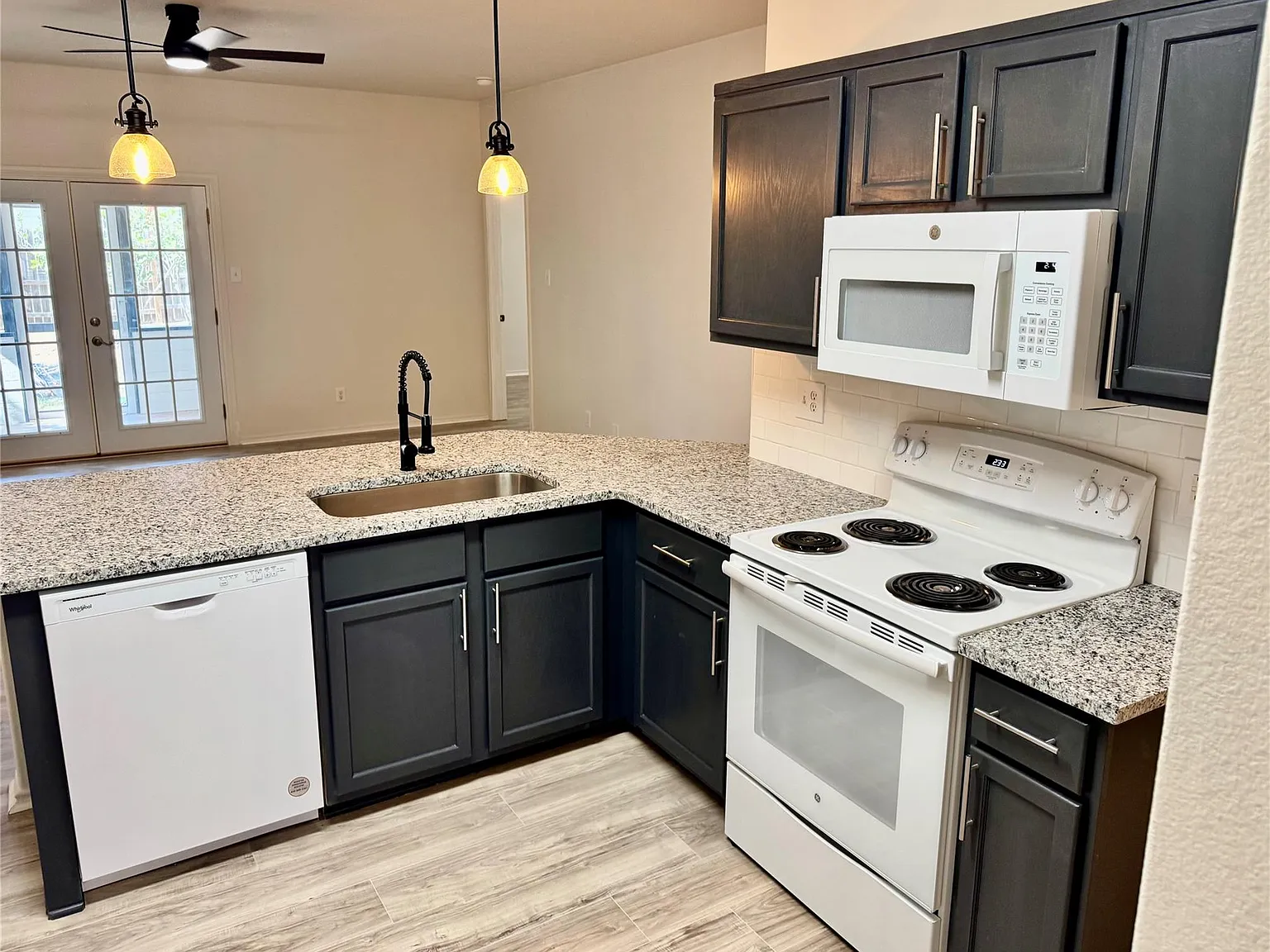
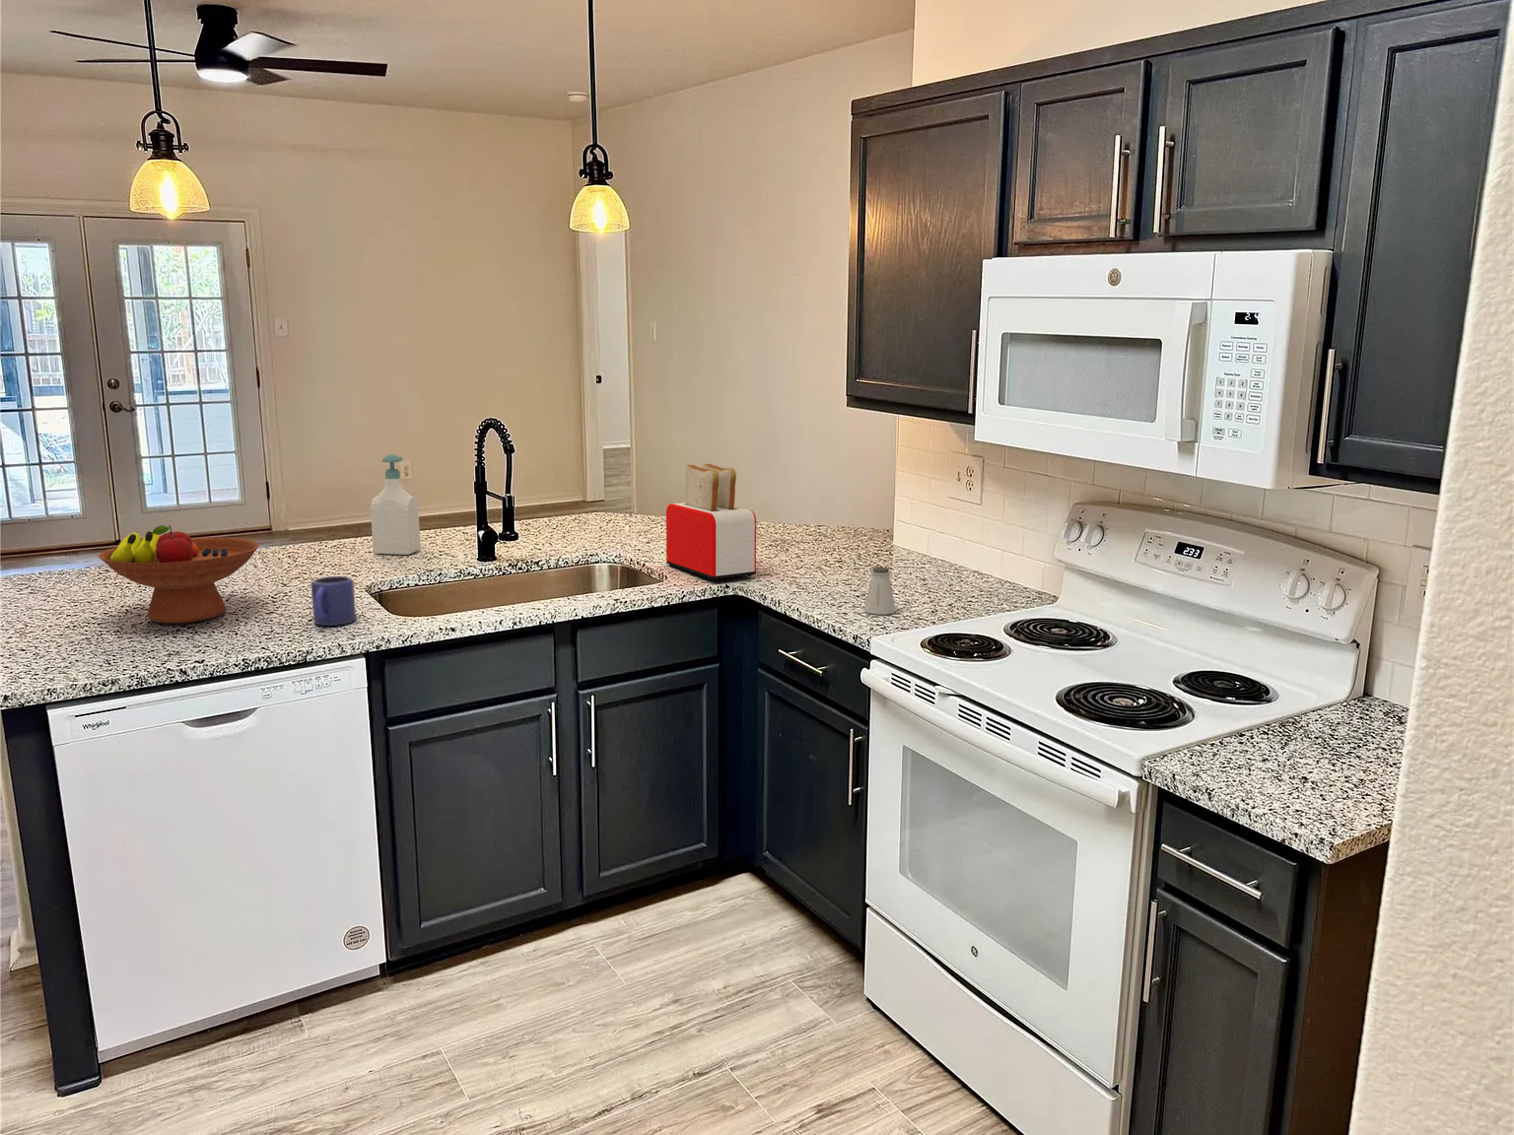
+ toaster [665,463,757,582]
+ saltshaker [863,566,896,615]
+ soap bottle [370,453,422,556]
+ mug [310,576,356,627]
+ fruit bowl [98,525,260,625]
